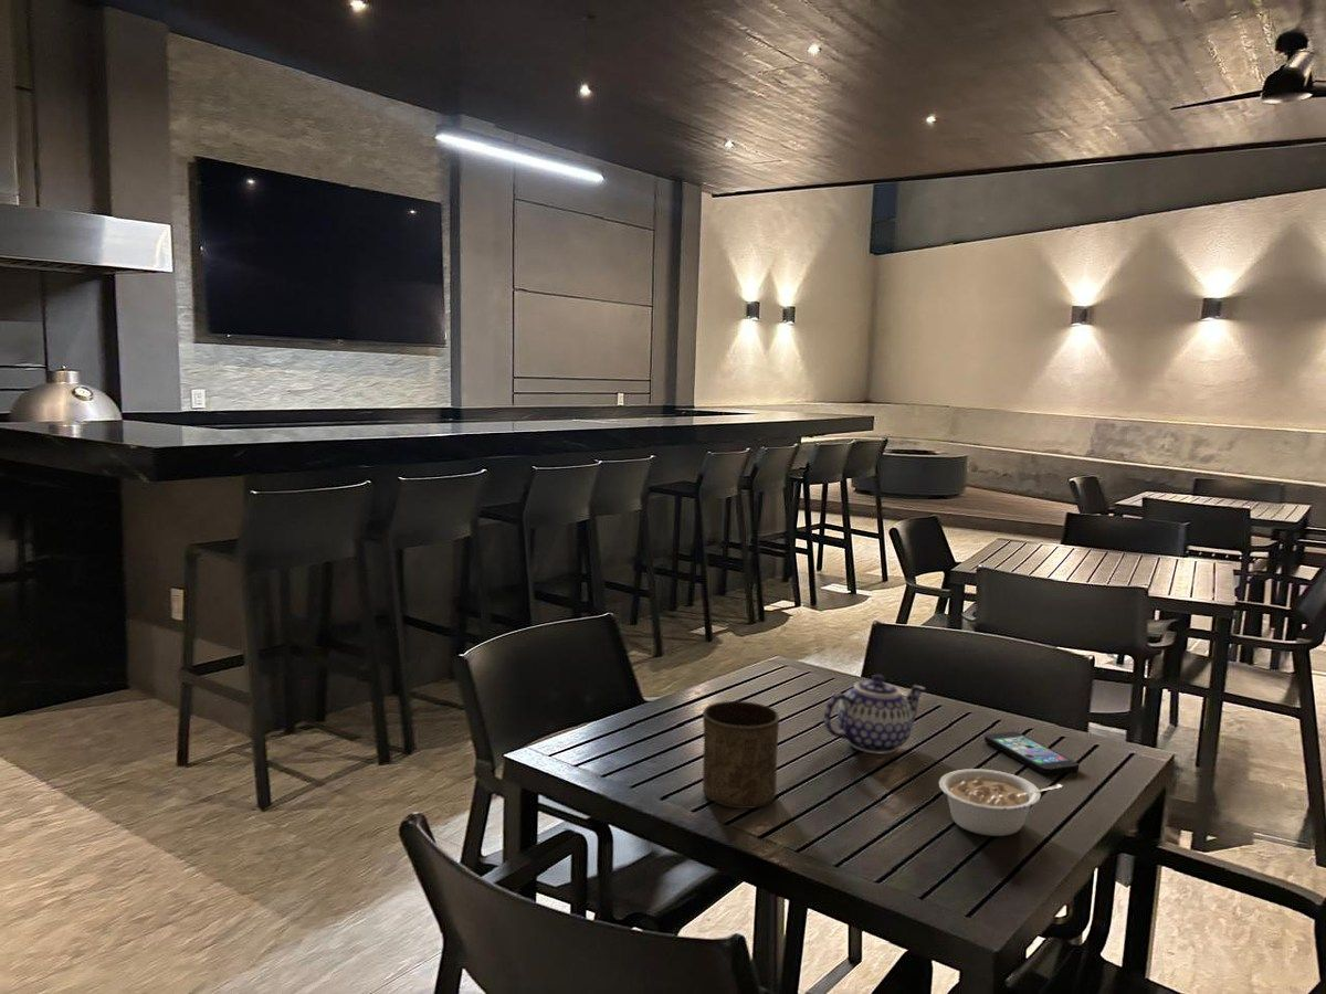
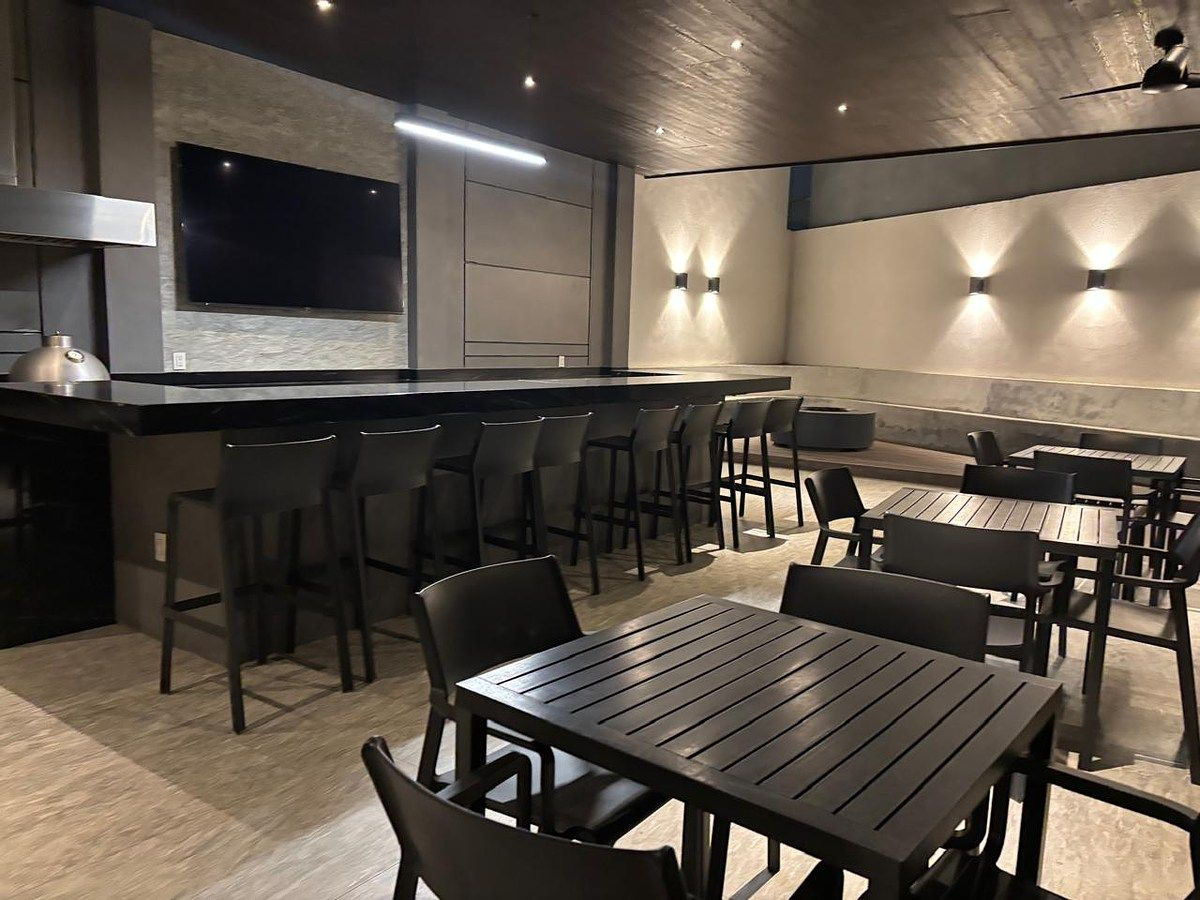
- cup [702,700,780,810]
- smartphone [983,731,1080,775]
- legume [938,768,1063,837]
- teapot [822,674,927,755]
